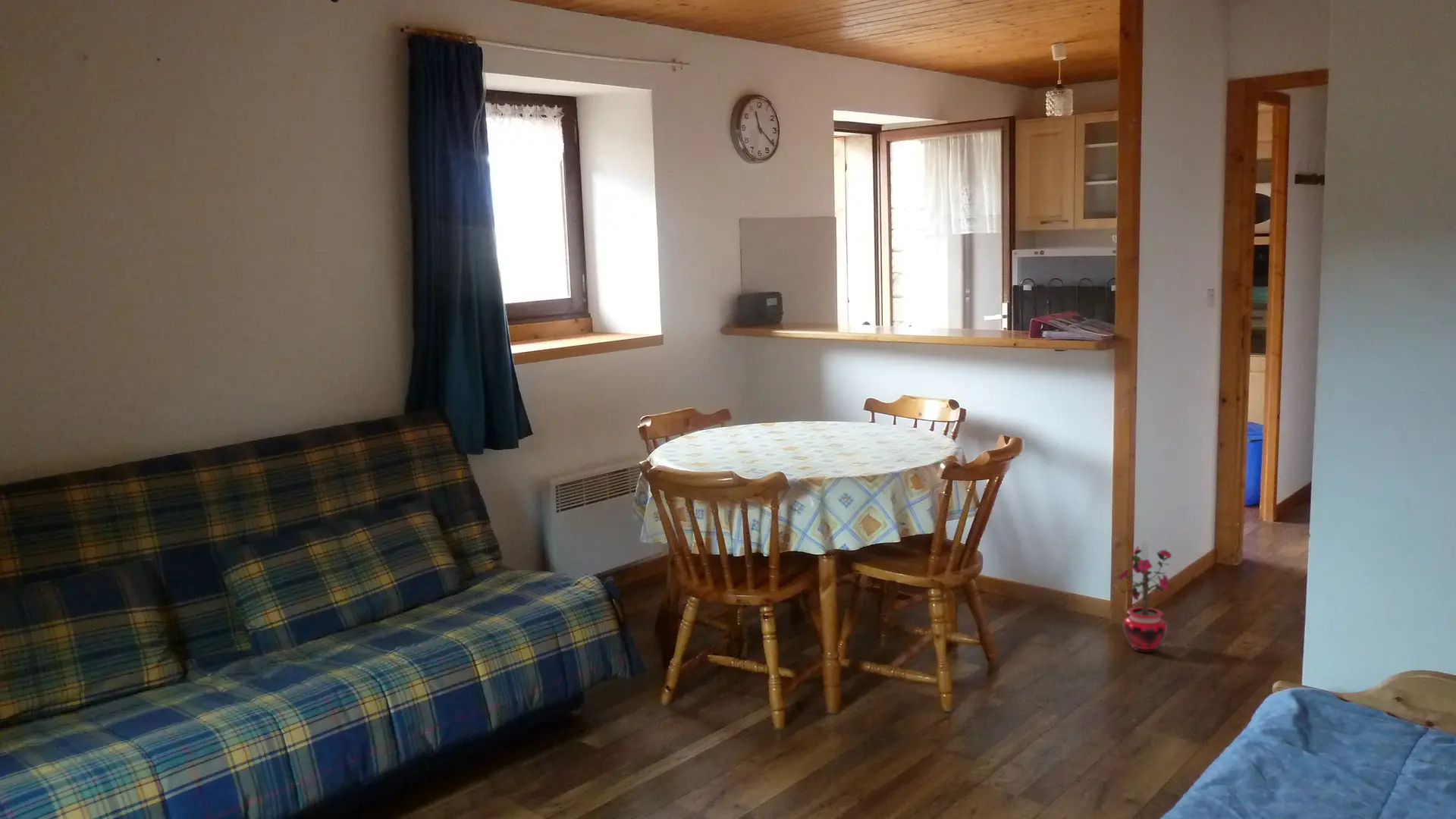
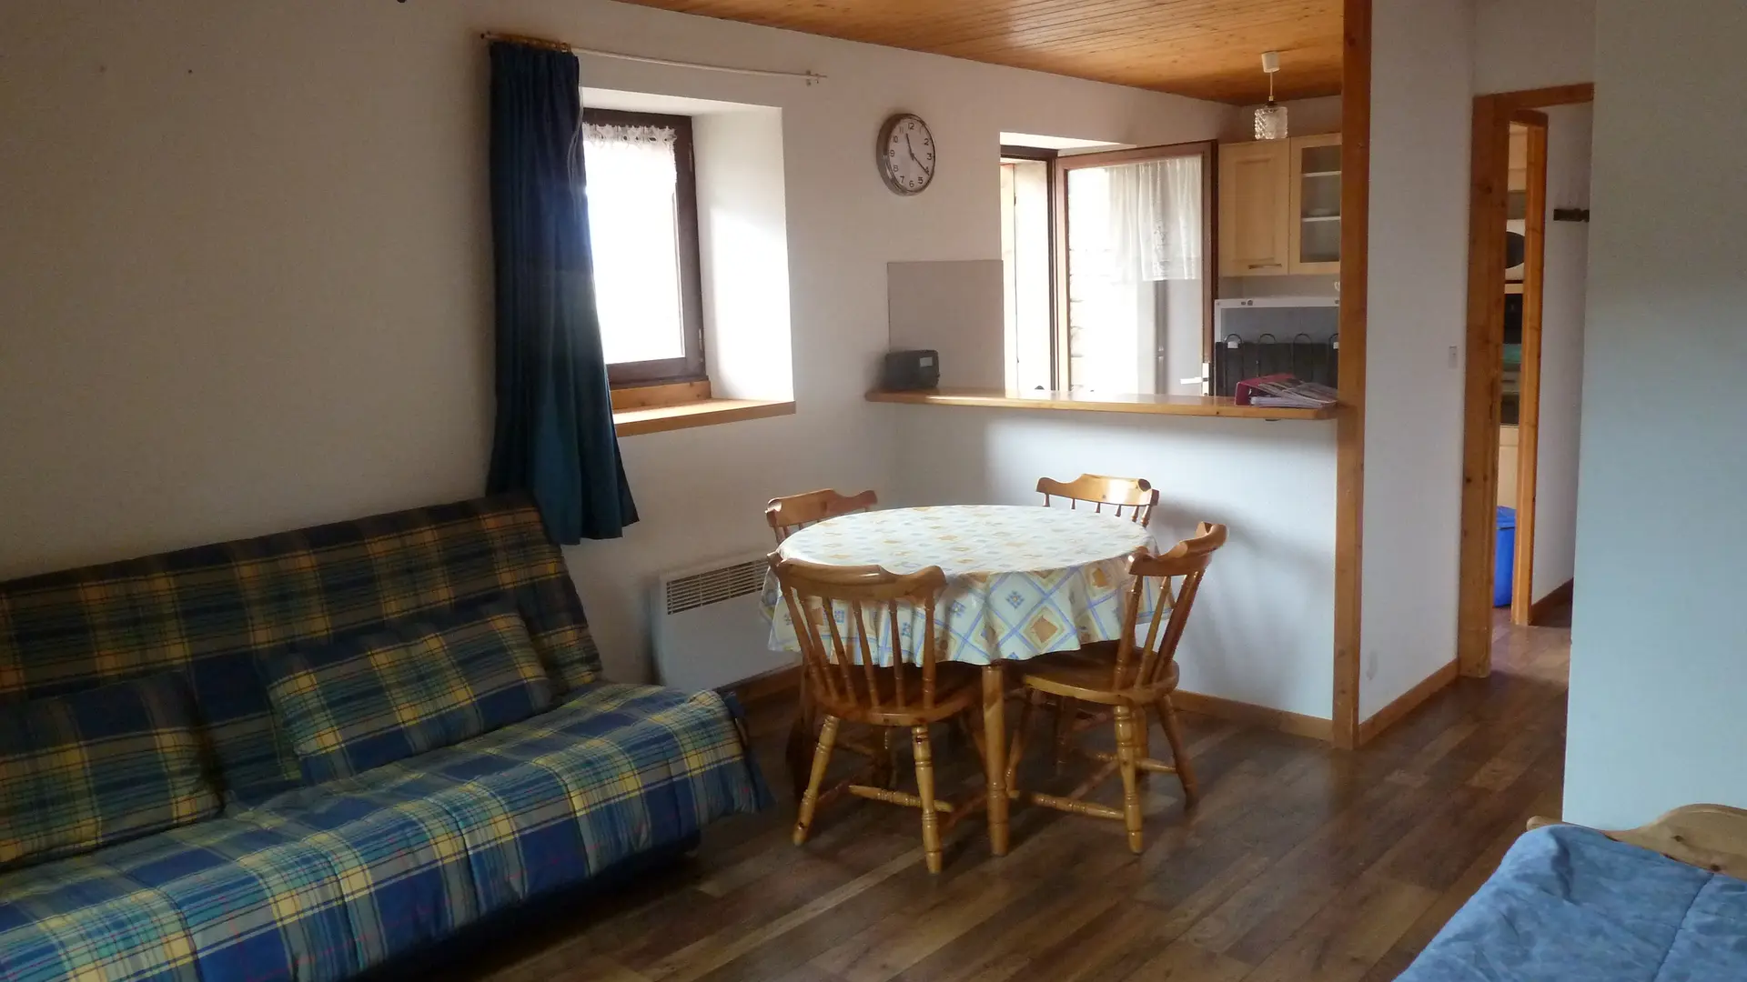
- potted plant [1115,545,1172,653]
